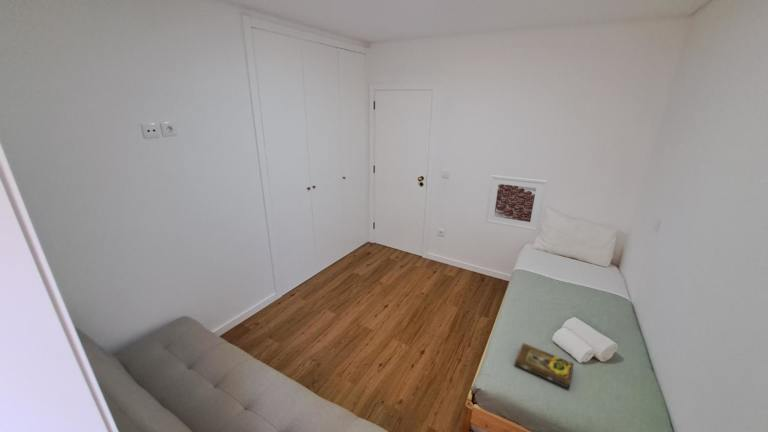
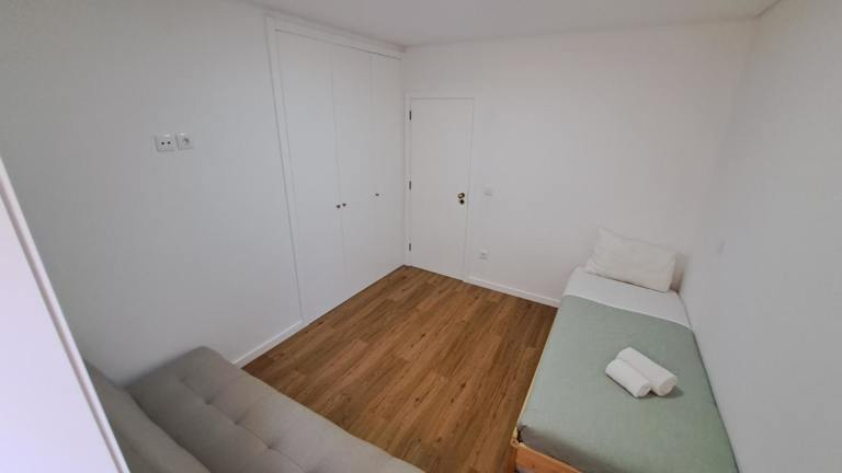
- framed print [485,174,548,232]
- book [513,342,575,390]
